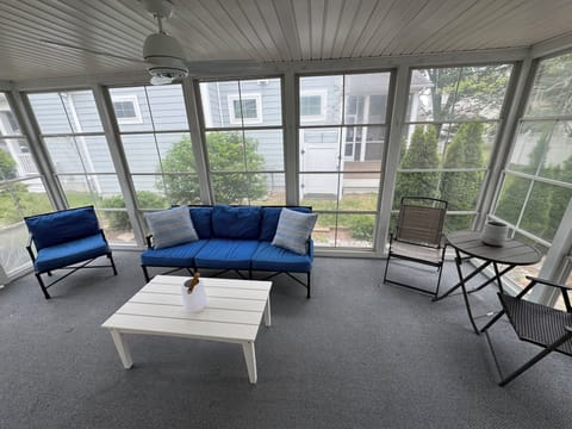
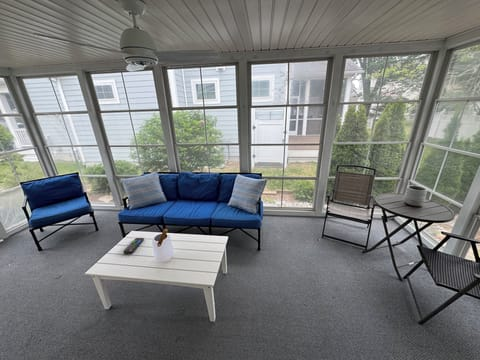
+ remote control [122,237,145,255]
